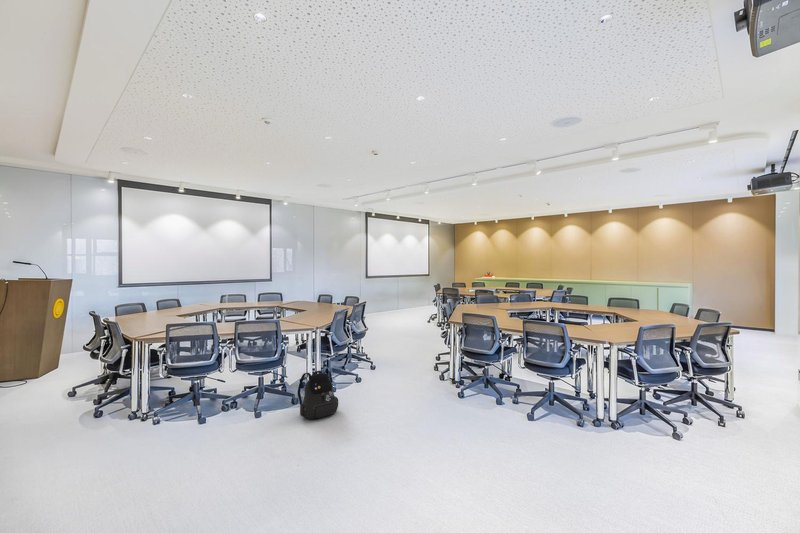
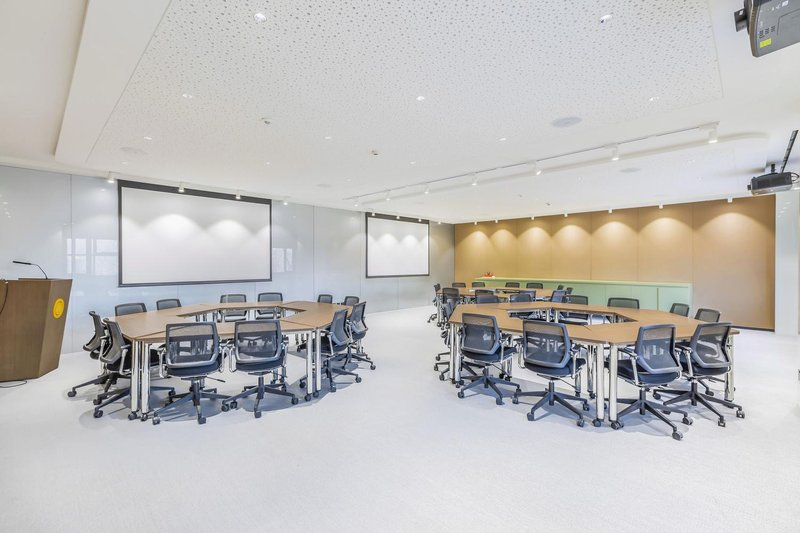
- backpack [297,369,339,420]
